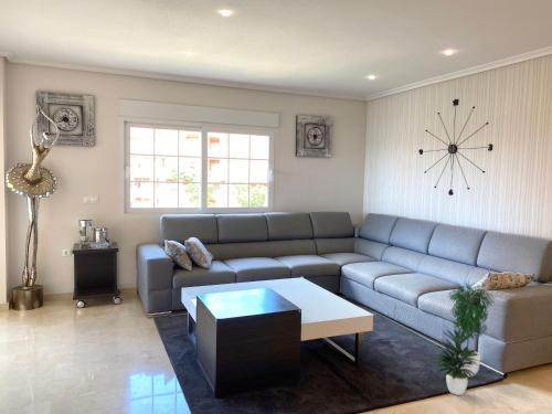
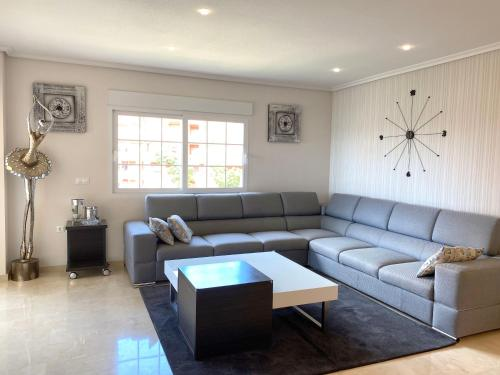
- potted plant [429,279,496,396]
